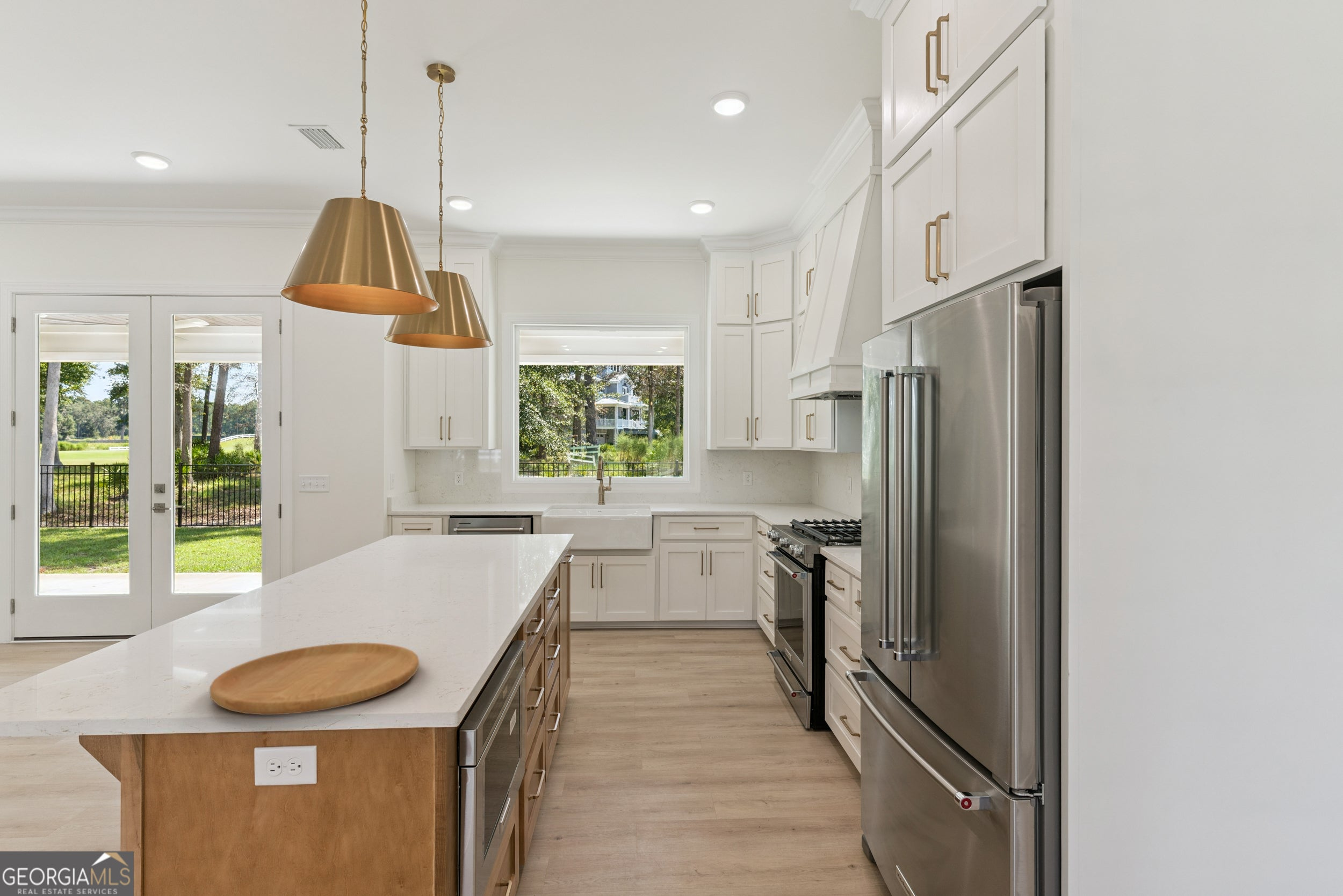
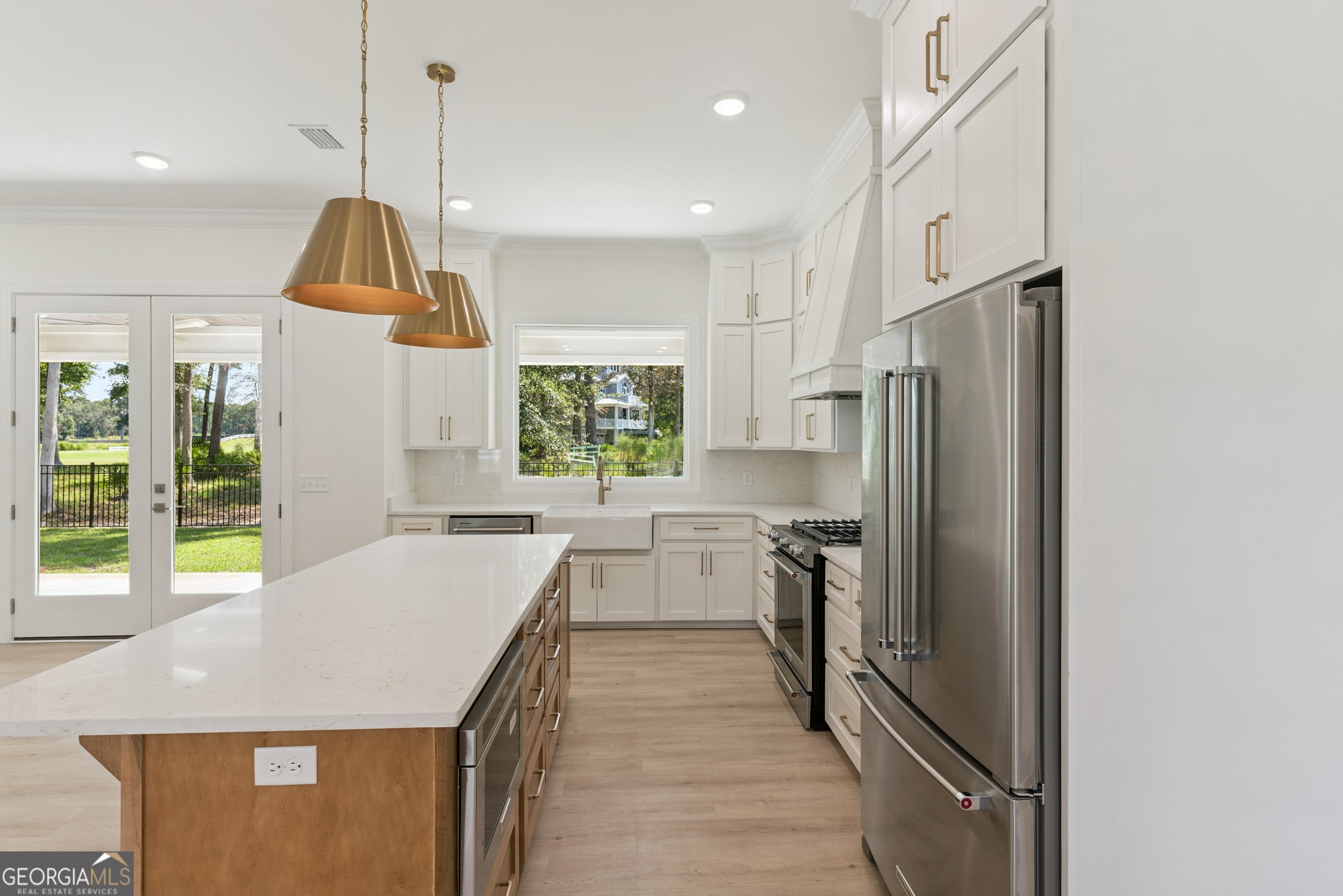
- cutting board [209,642,420,716]
